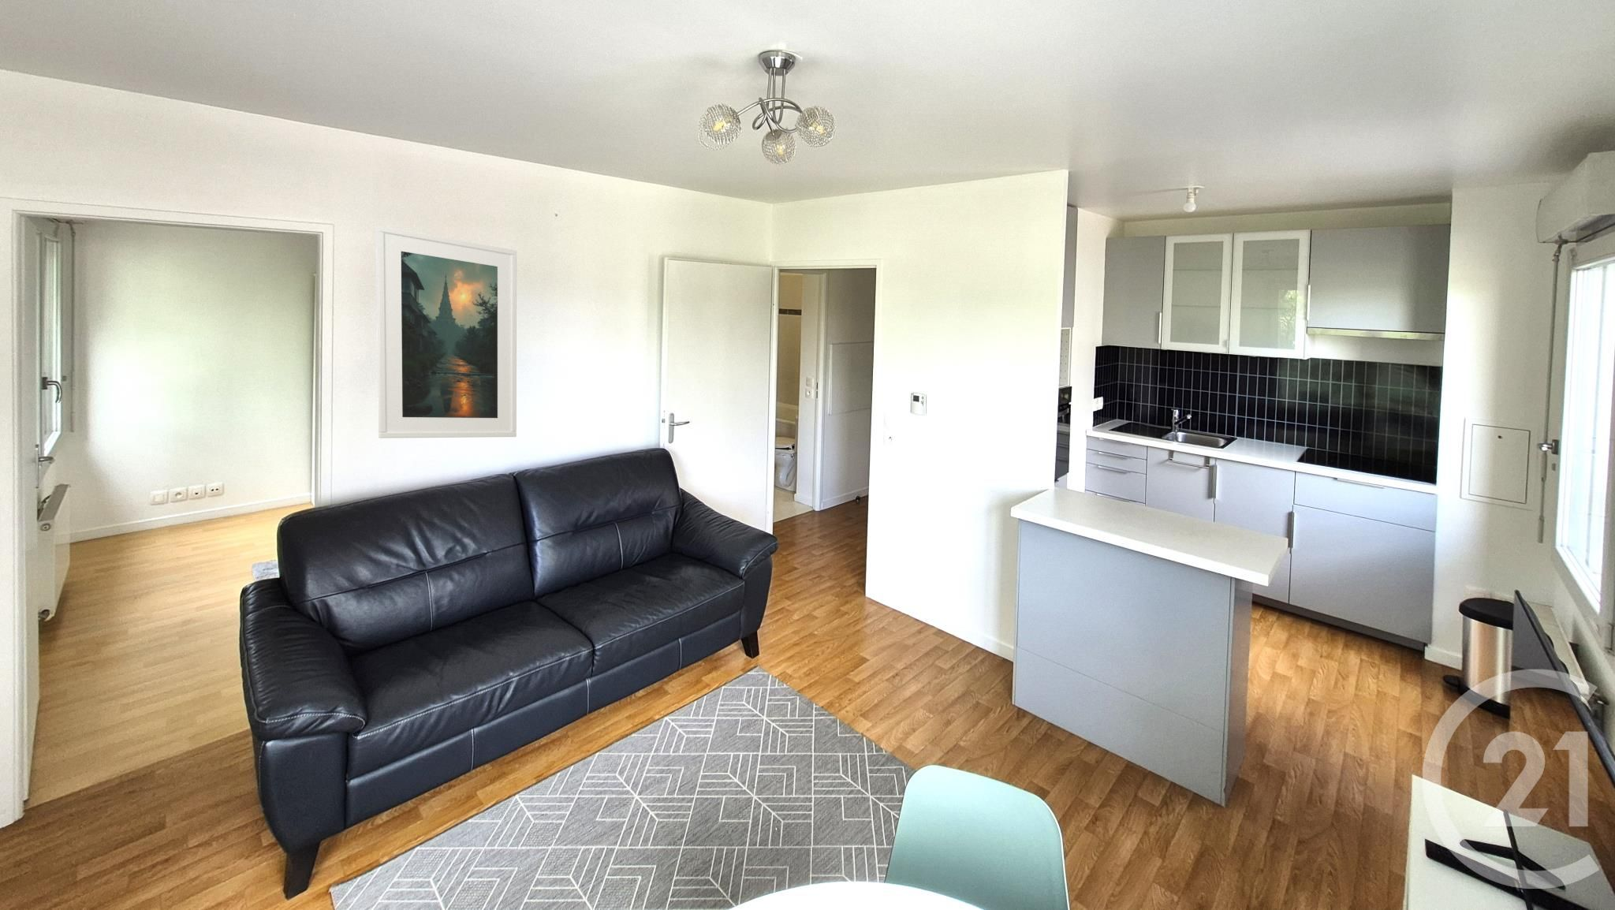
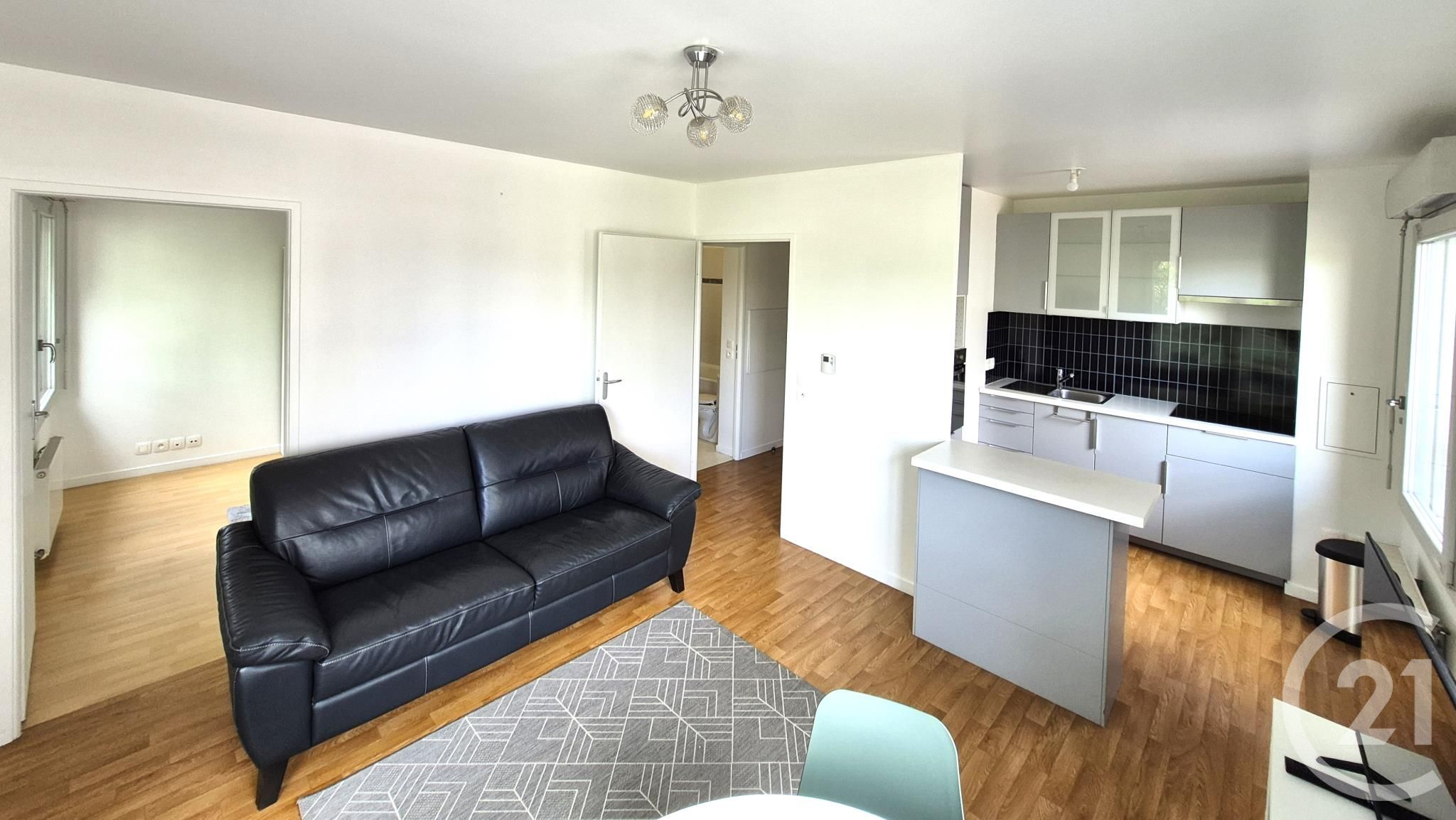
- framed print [375,225,517,439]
